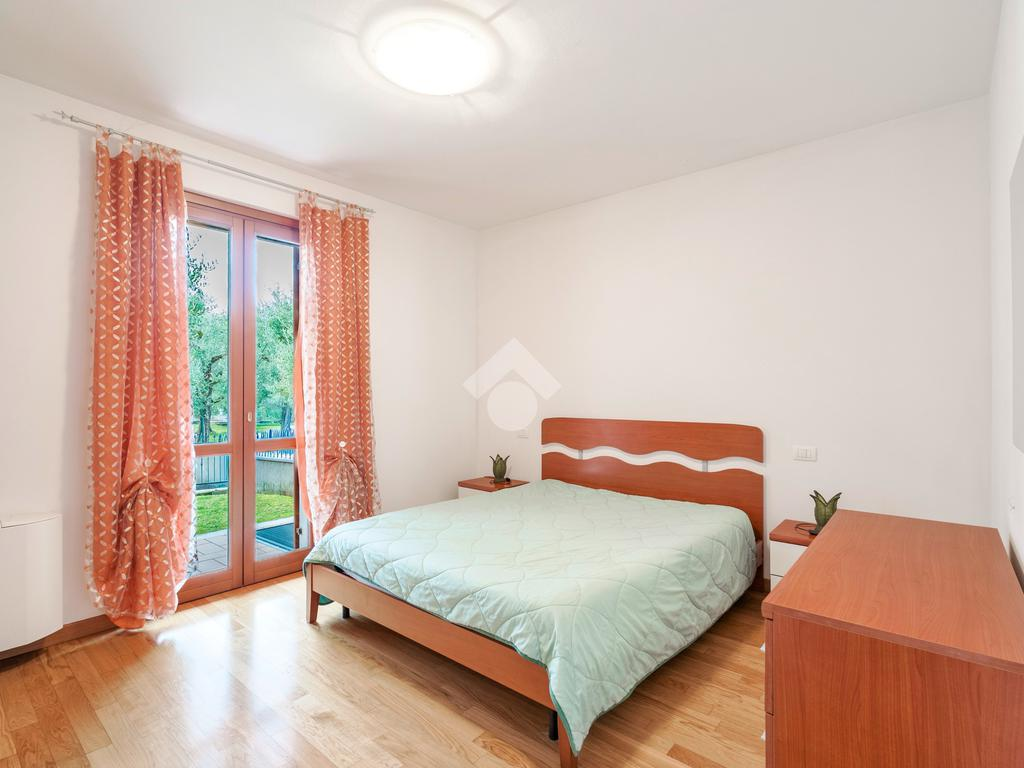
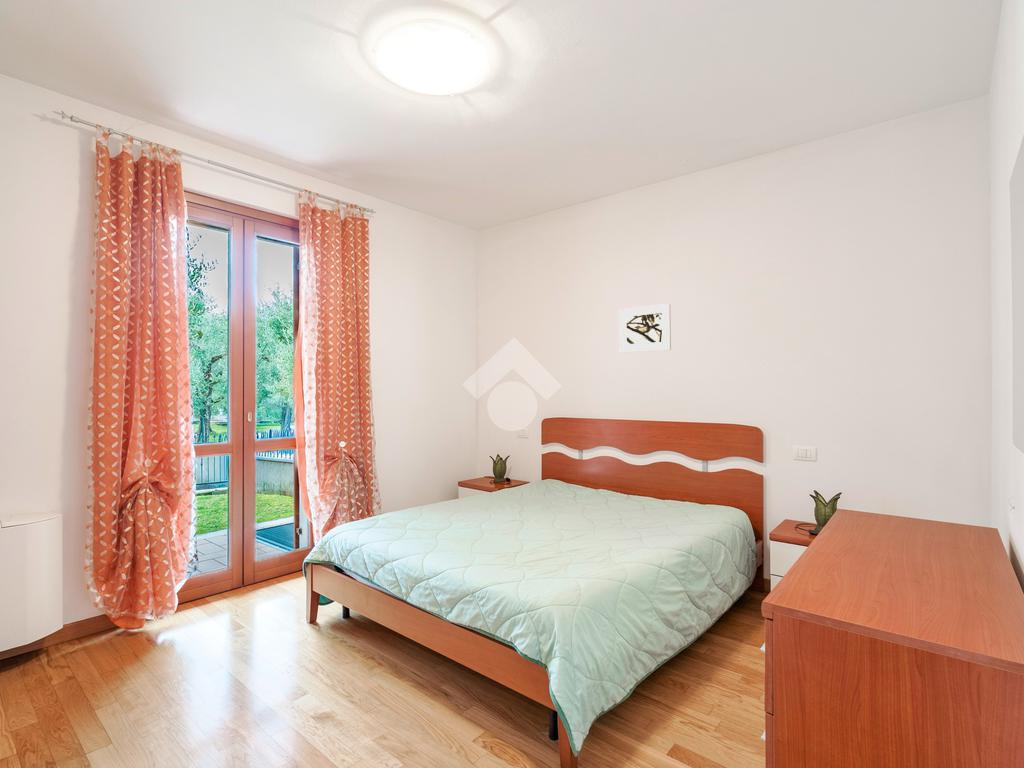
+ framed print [618,303,672,353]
